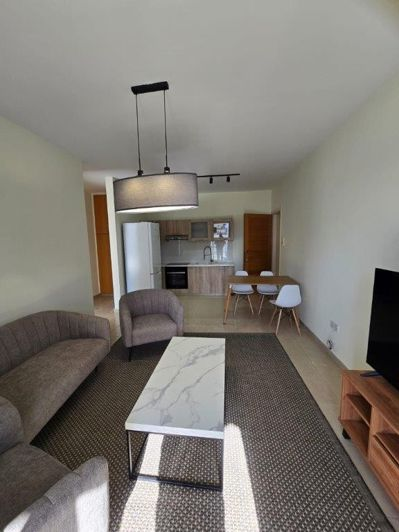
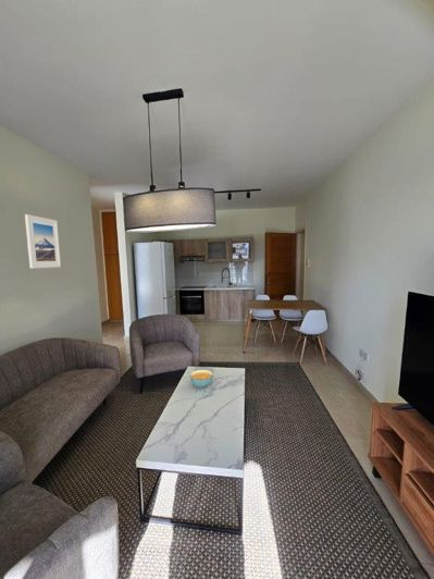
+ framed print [24,213,62,270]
+ cereal bowl [189,369,214,389]
